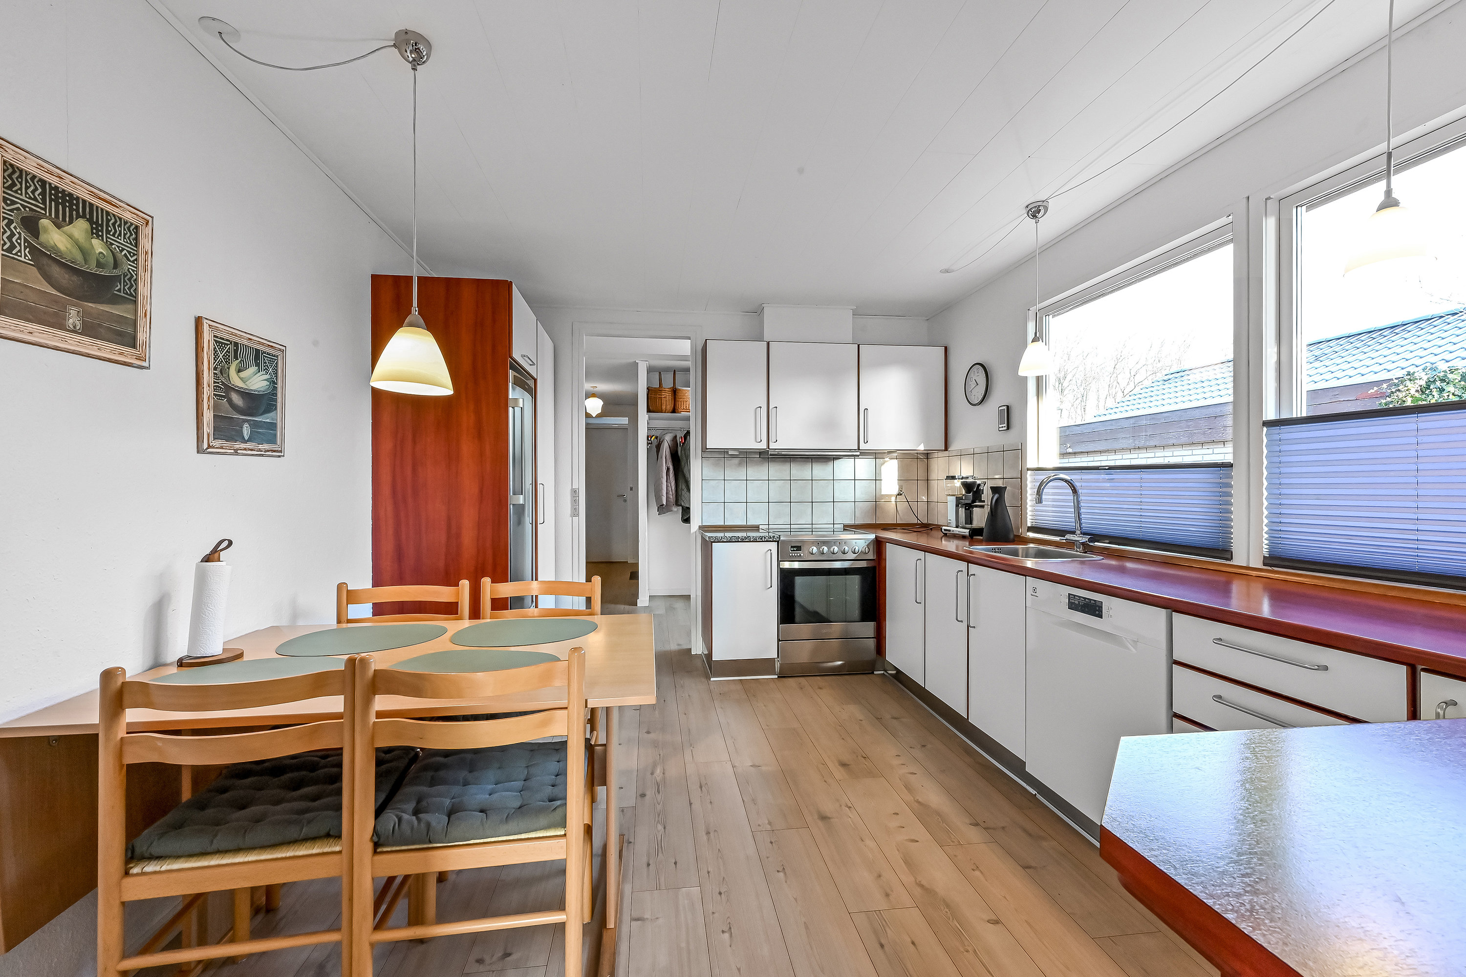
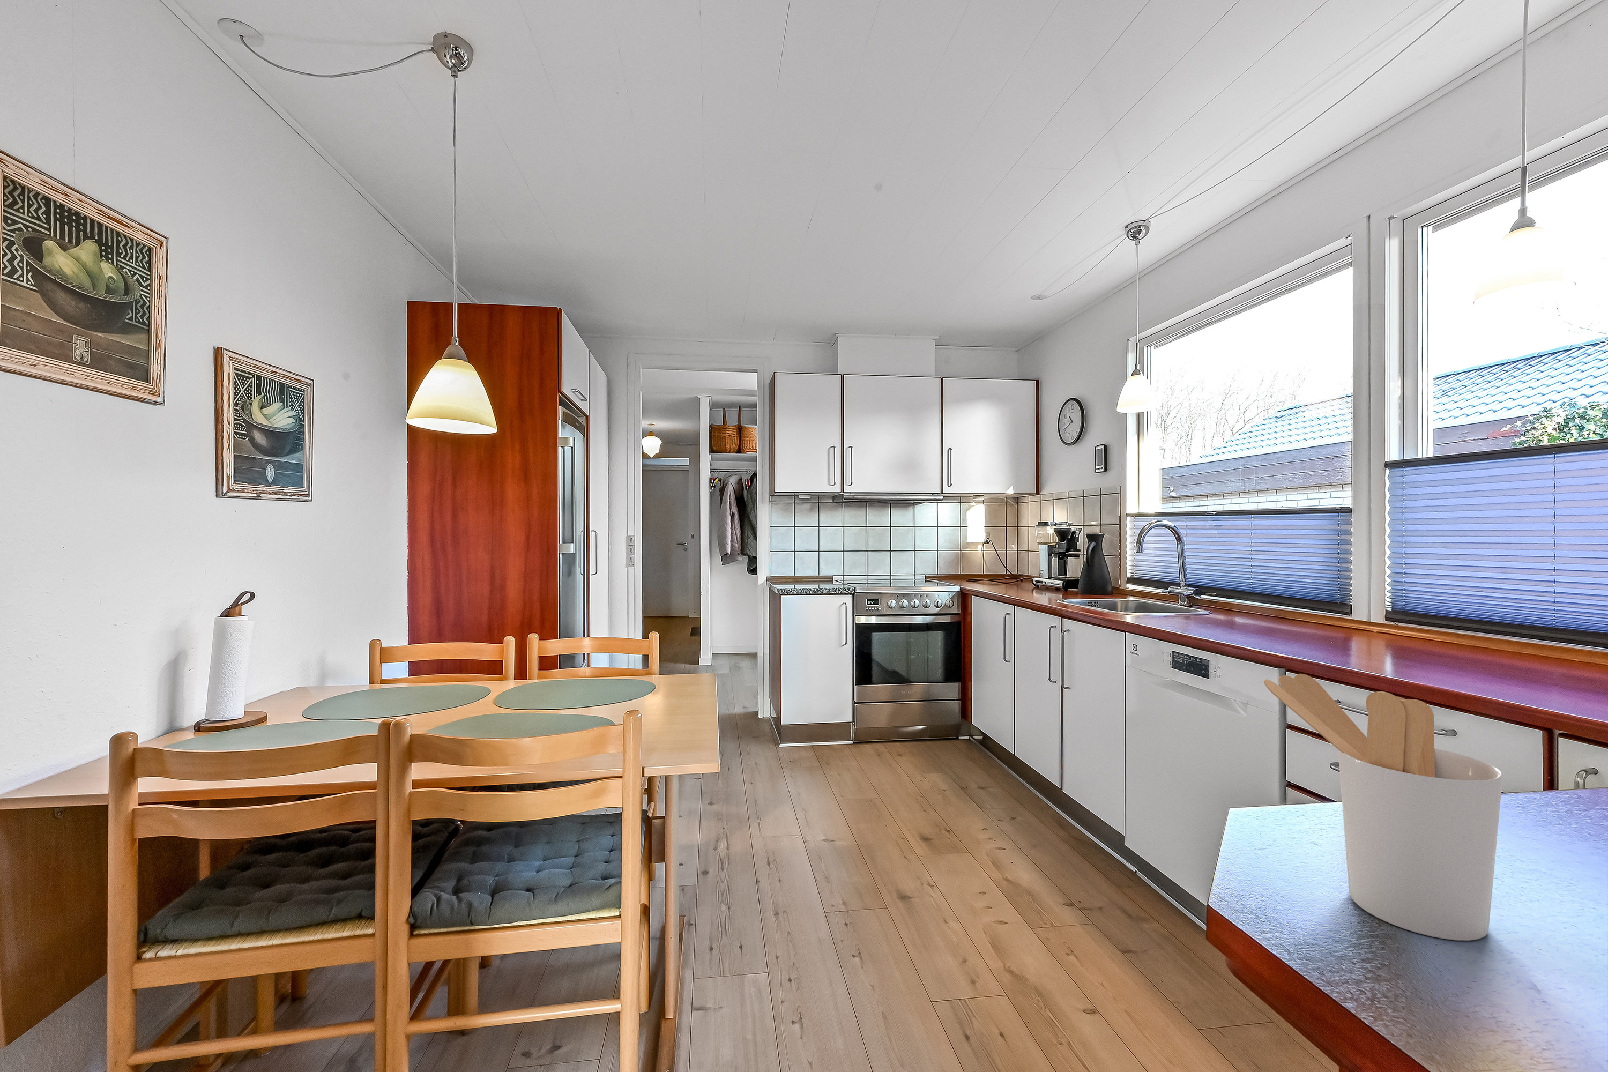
+ utensil holder [1263,674,1504,942]
